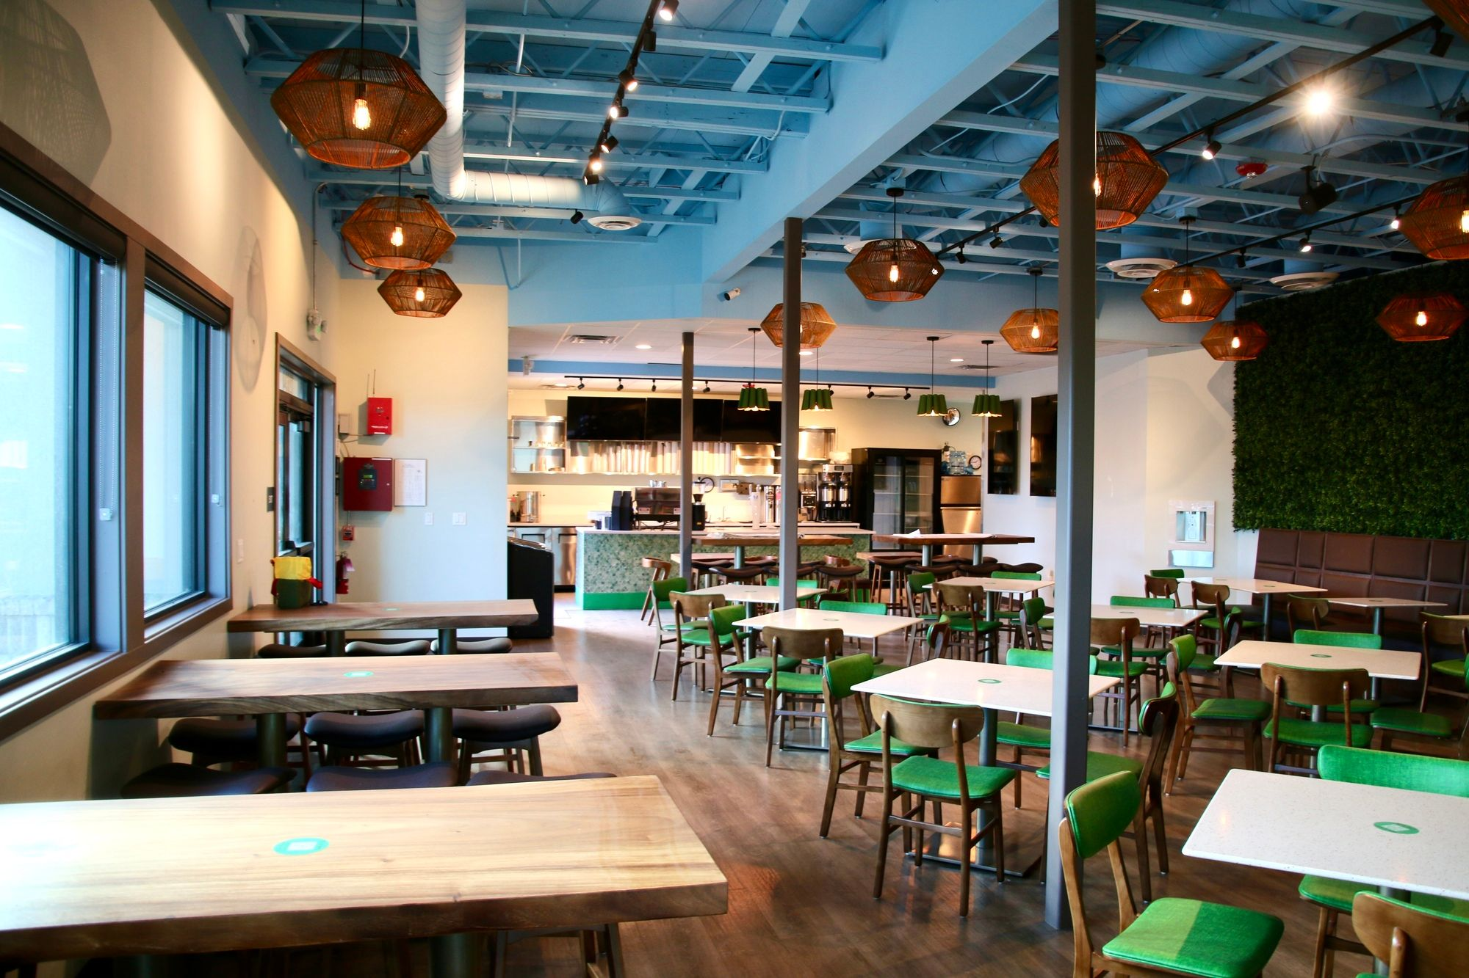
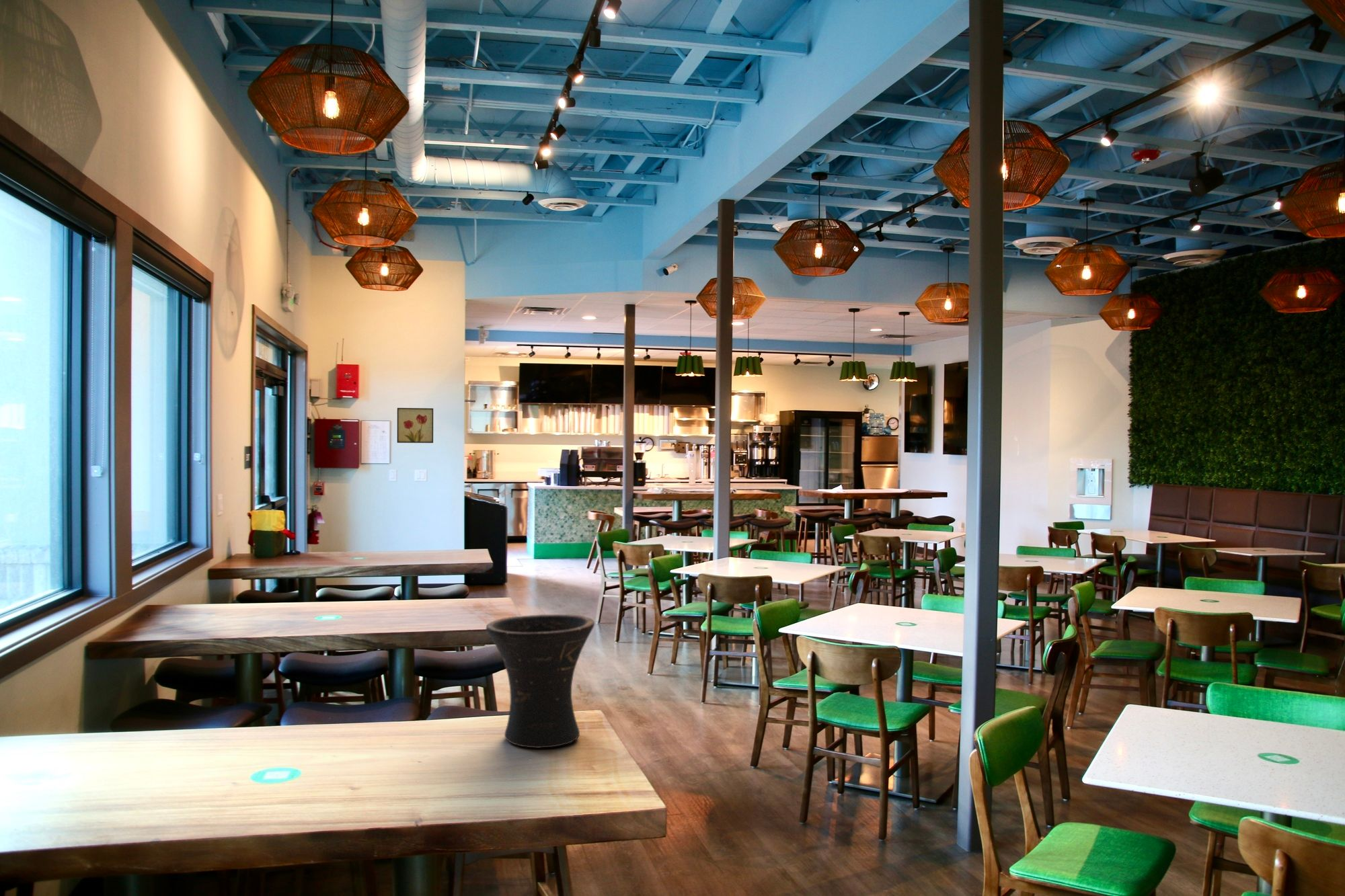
+ wall art [397,407,434,444]
+ vase [486,614,595,749]
